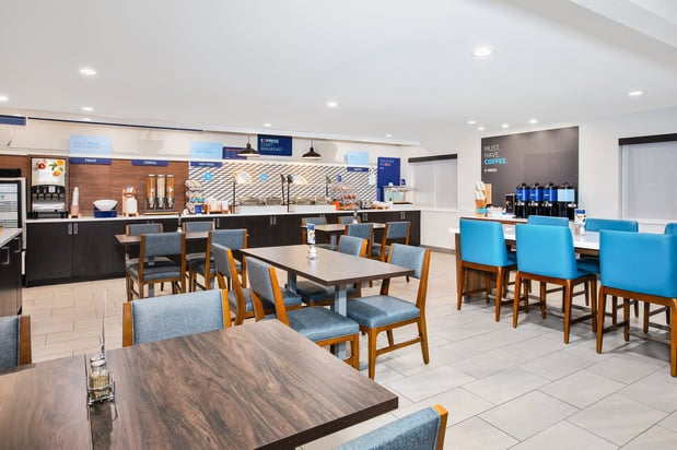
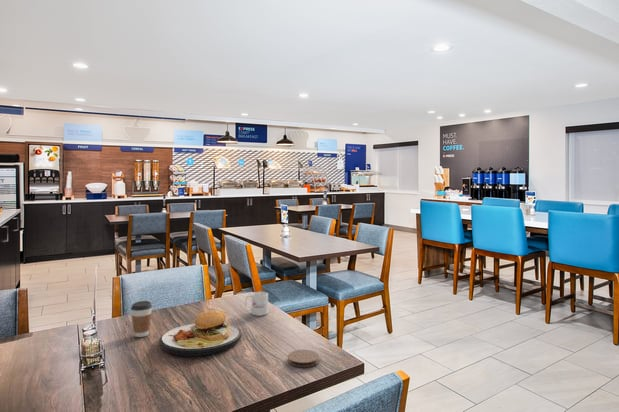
+ mug [244,291,269,316]
+ plate [159,298,242,357]
+ coffee cup [130,300,153,338]
+ coaster [287,349,320,368]
